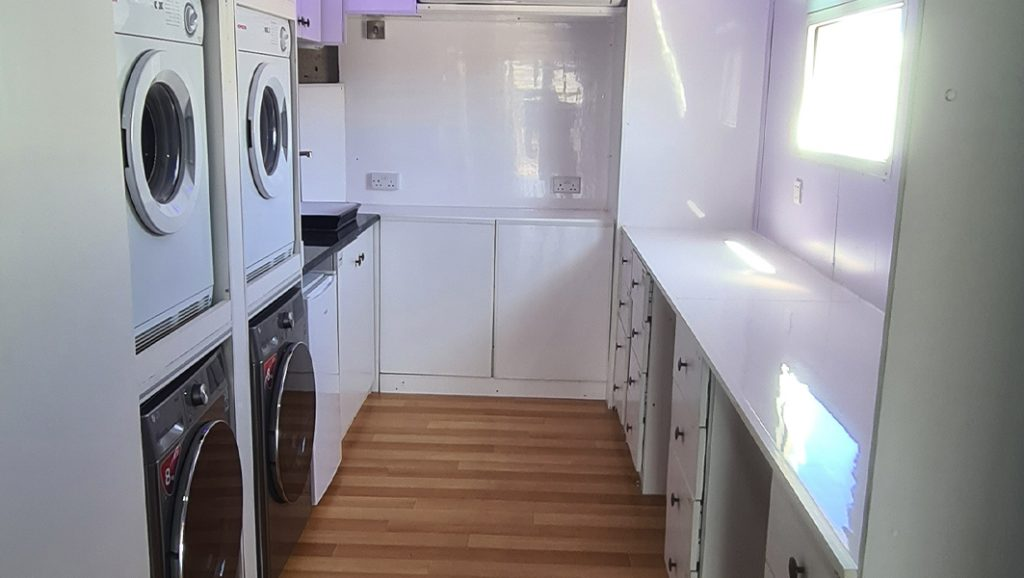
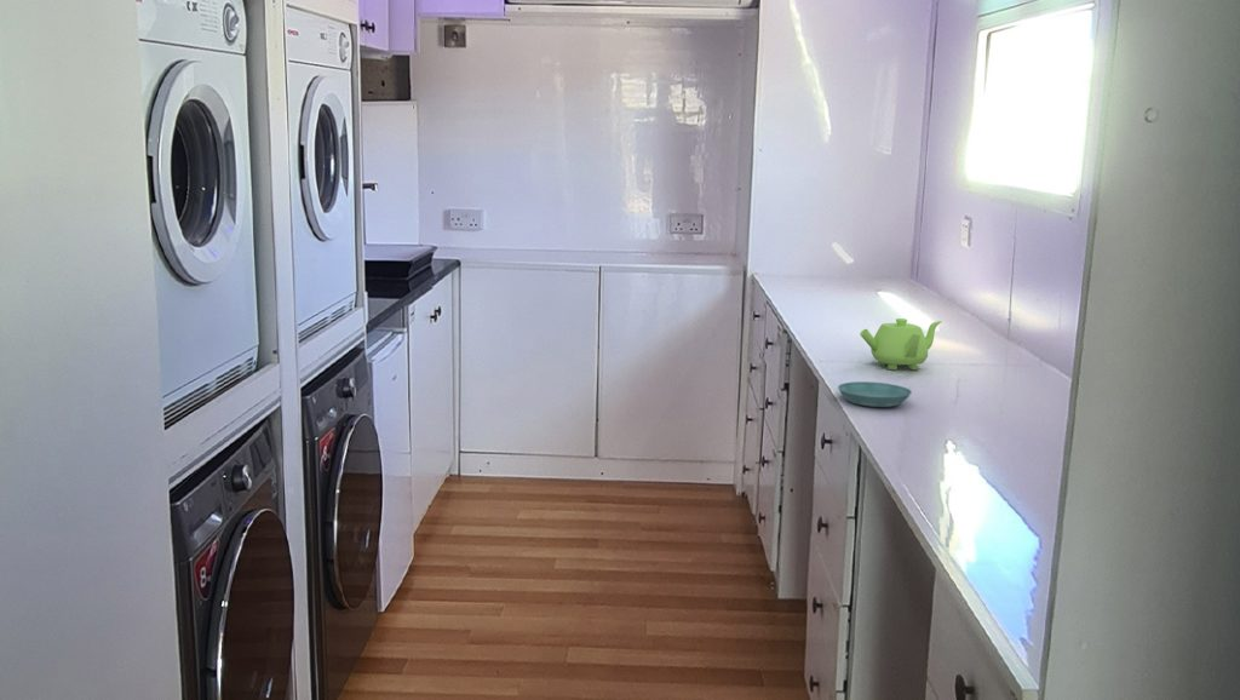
+ teapot [859,317,943,371]
+ saucer [837,380,913,408]
